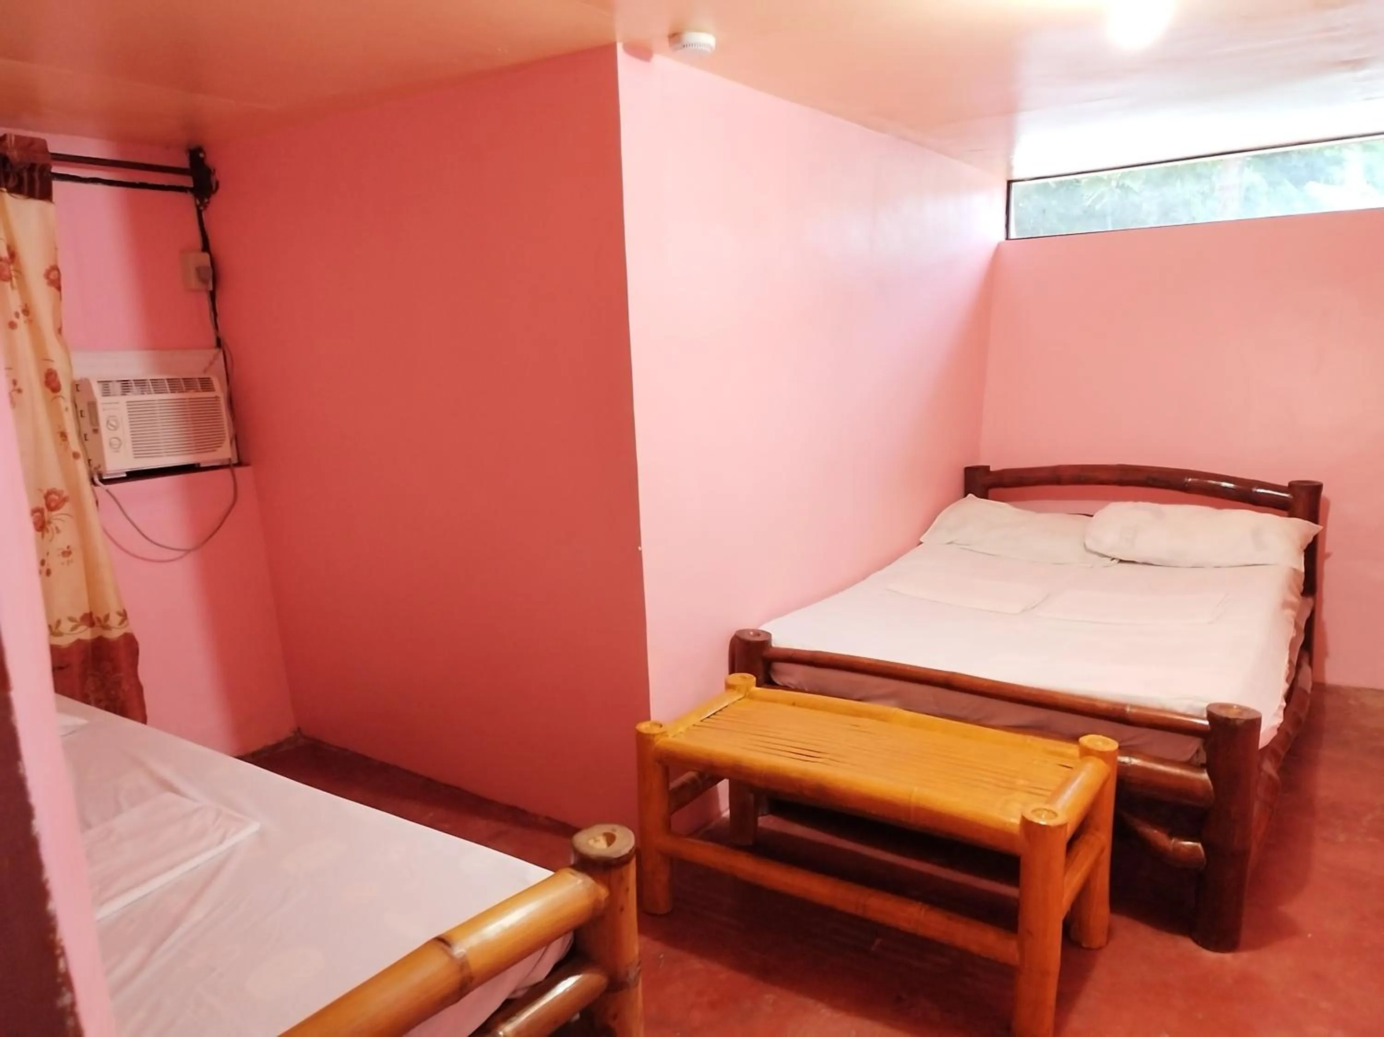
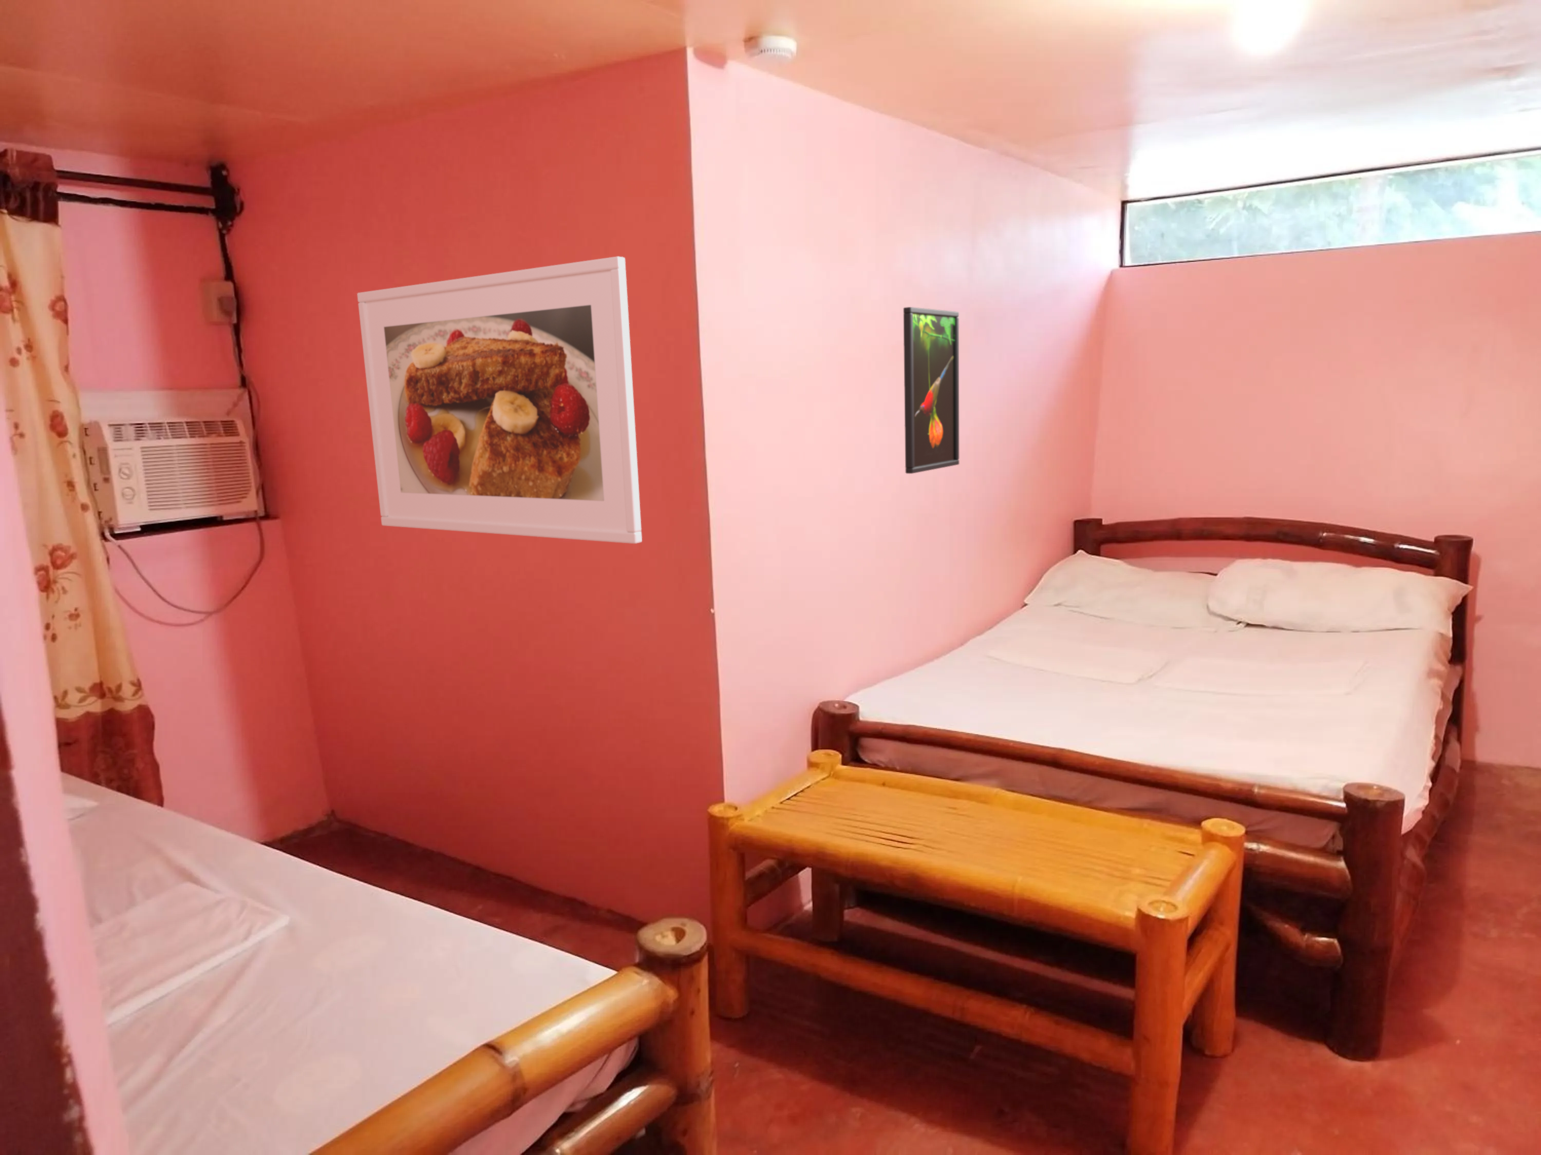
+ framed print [903,307,960,474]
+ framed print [357,256,643,544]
